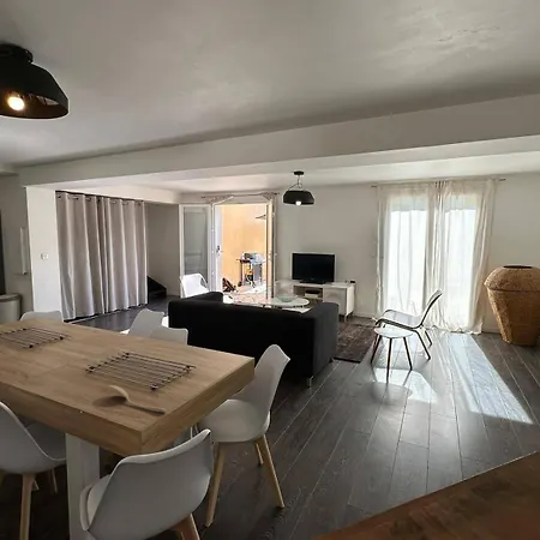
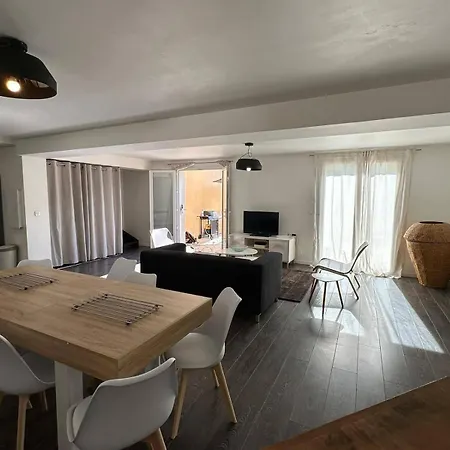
- spoon [108,384,168,413]
